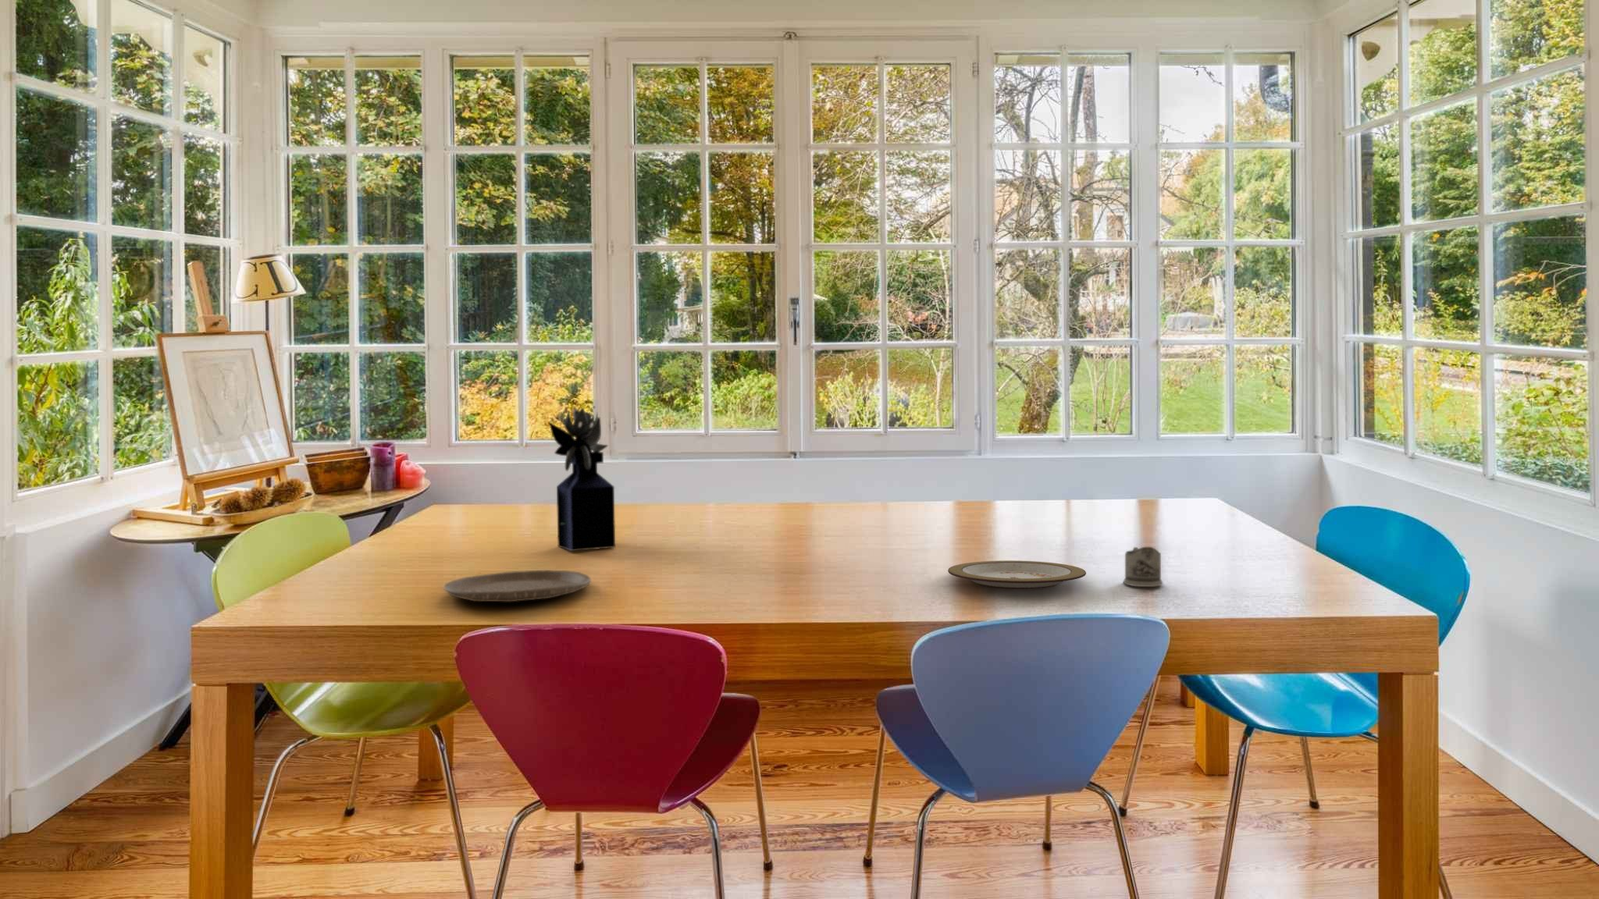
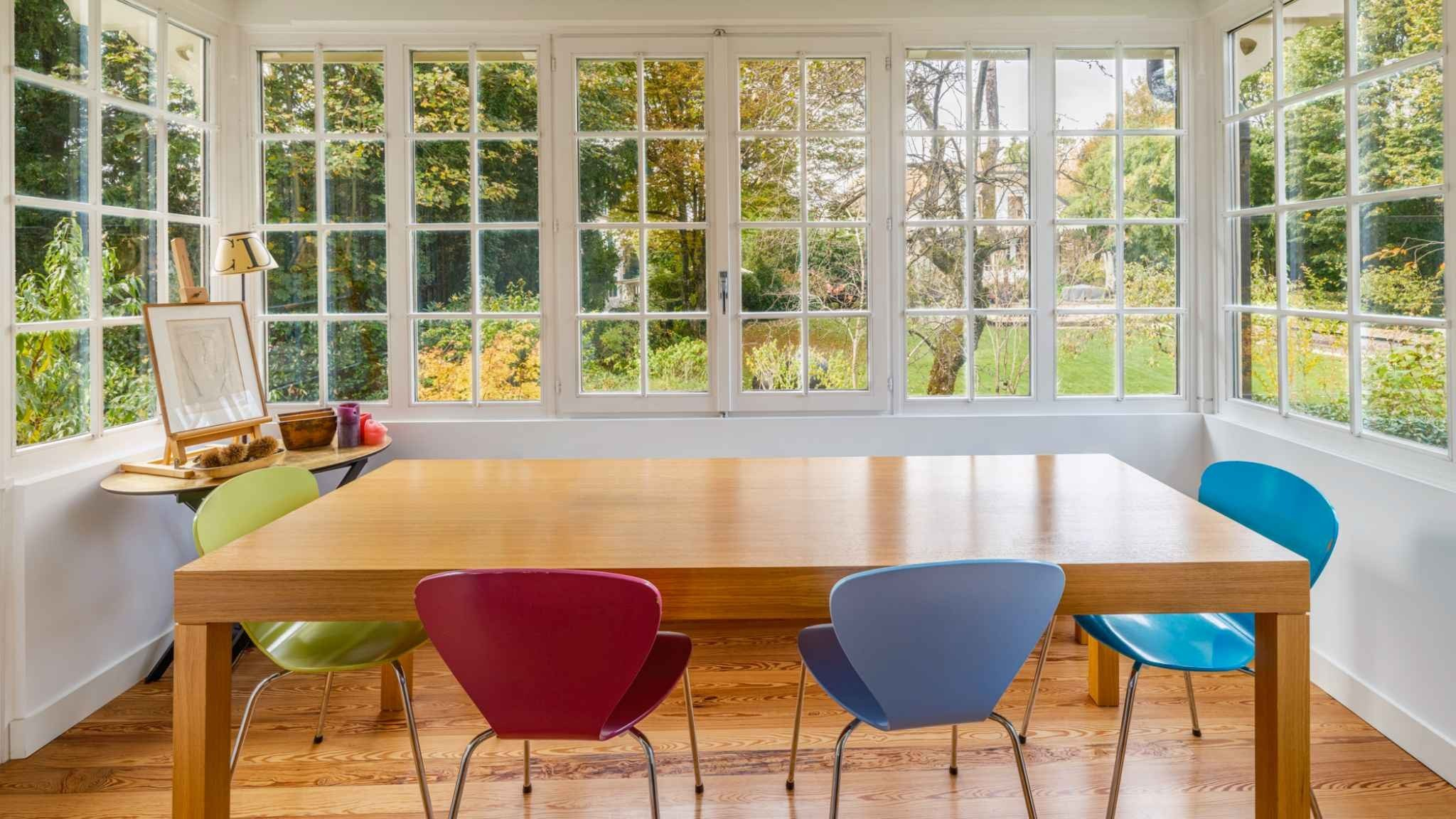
- plate [947,560,1087,589]
- tea glass holder [1122,547,1163,587]
- plate [443,569,592,603]
- vase [549,400,616,552]
